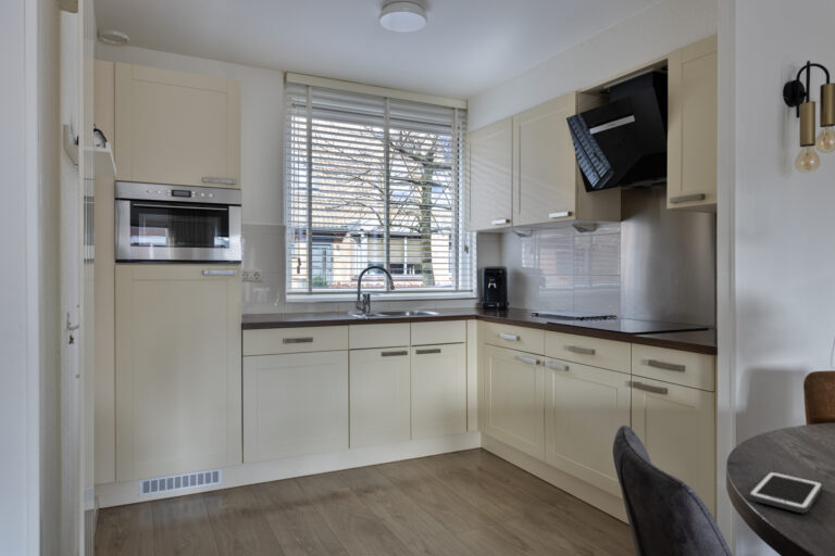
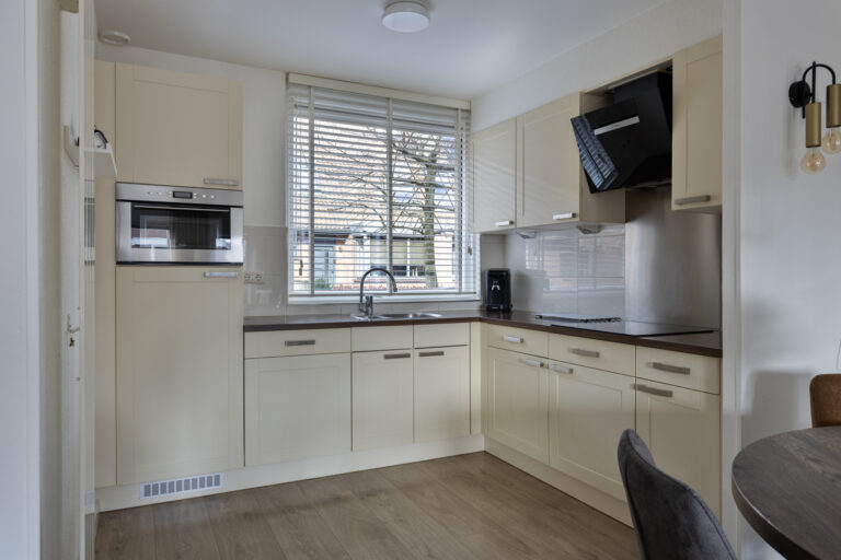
- cell phone [748,470,824,515]
